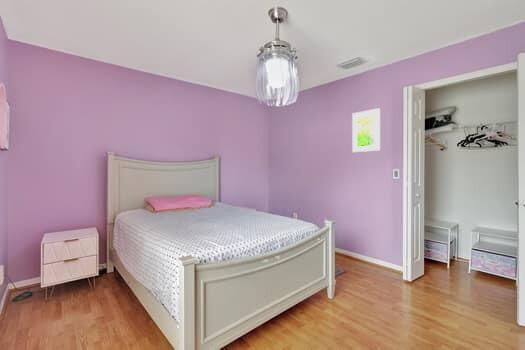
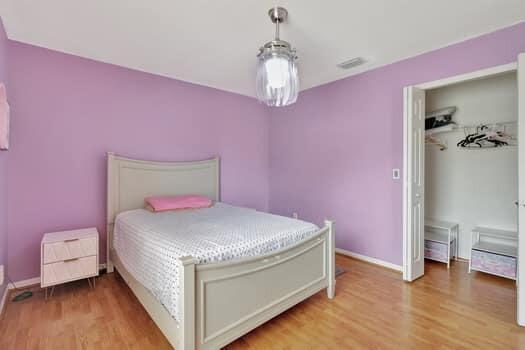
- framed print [351,107,381,153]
